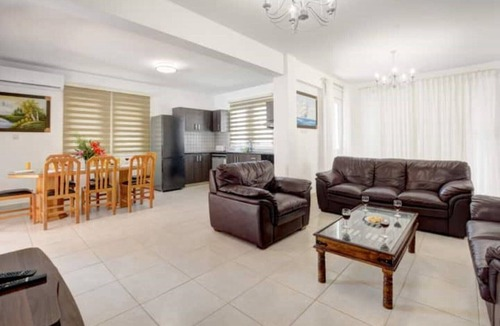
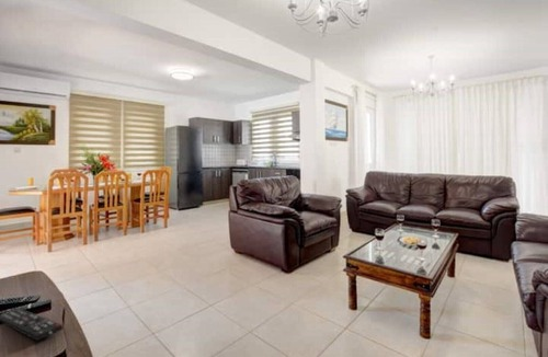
+ remote control [0,308,64,342]
